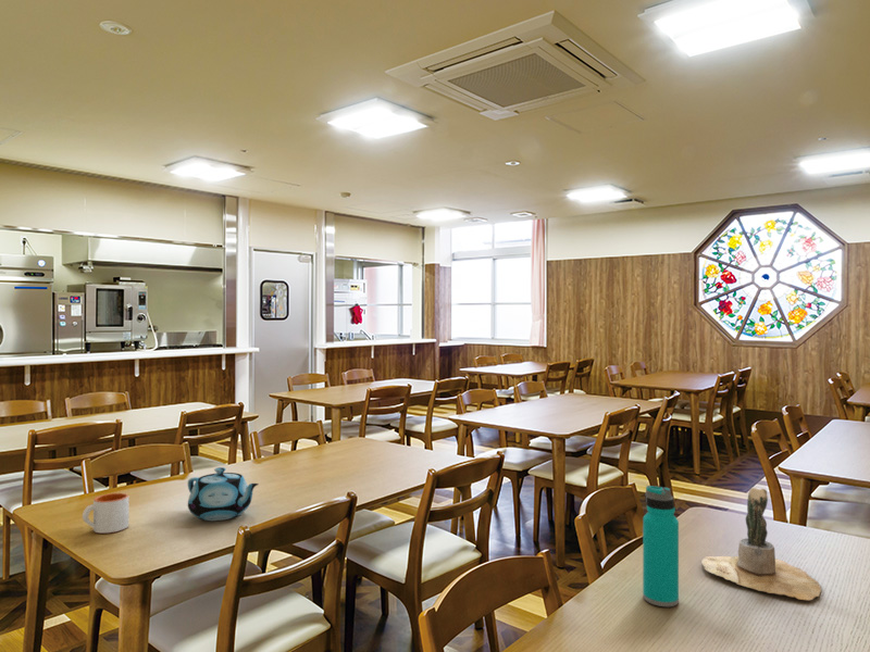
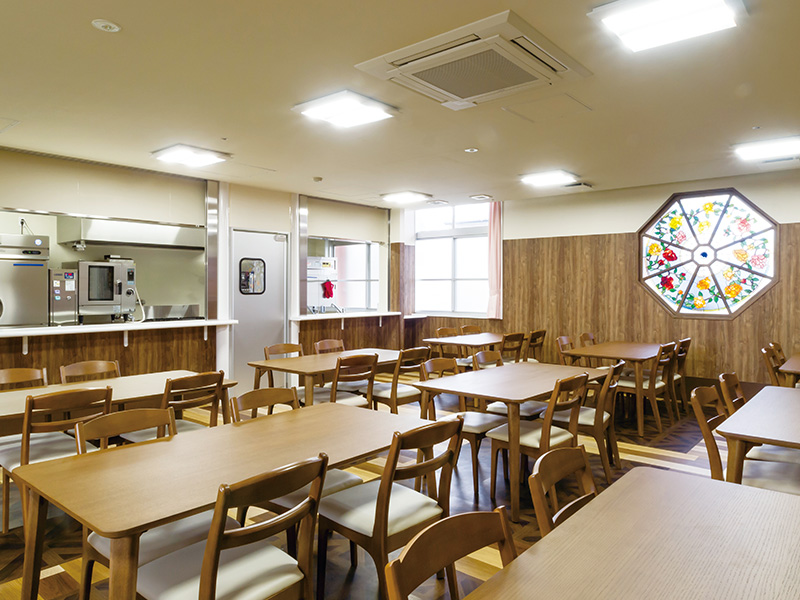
- water bottle [642,485,680,607]
- teapot [187,466,260,522]
- mug [82,492,129,535]
- potted cactus [700,487,822,601]
